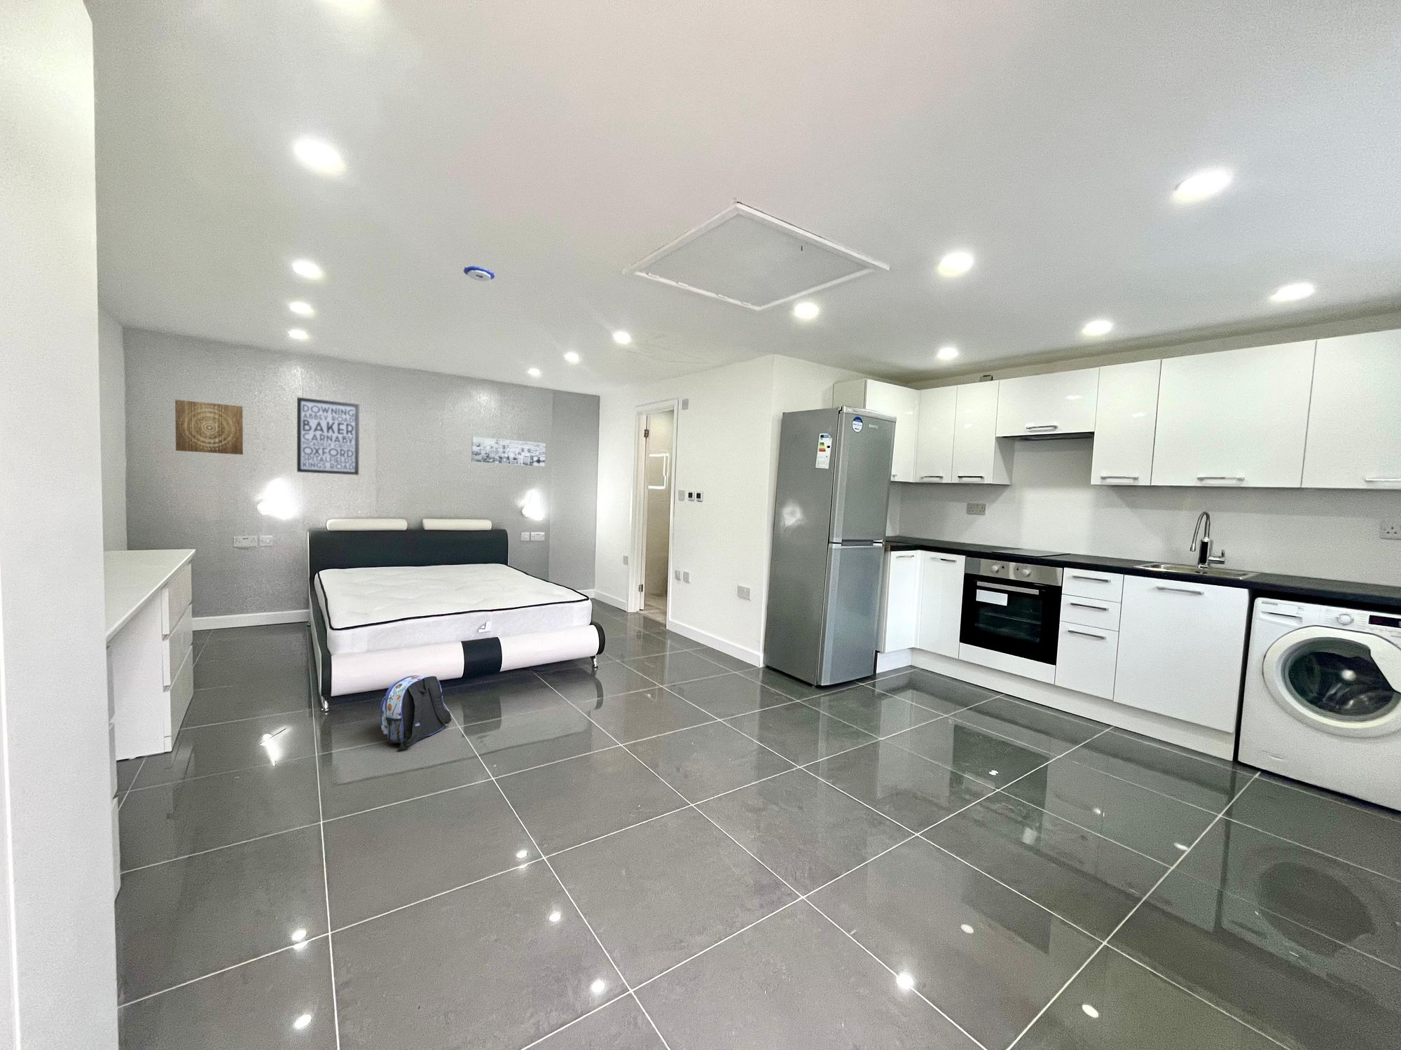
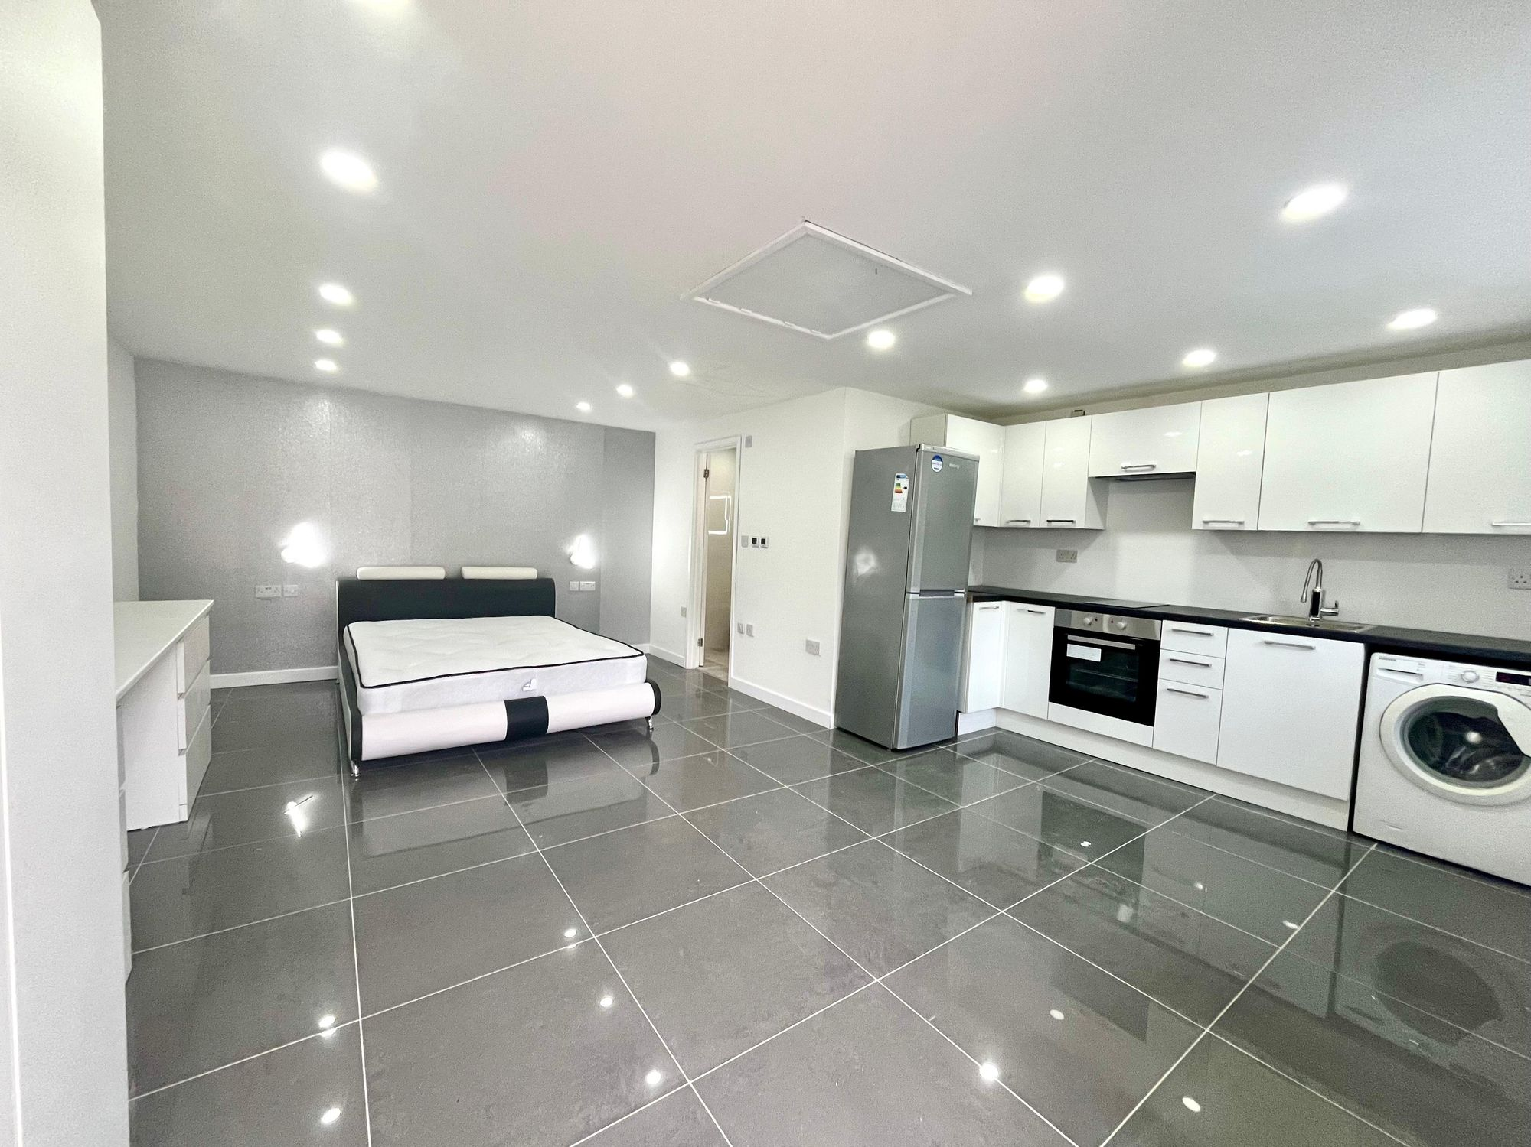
- backpack [379,675,452,750]
- wall art [174,399,244,456]
- wall art [471,436,546,467]
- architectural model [463,265,495,282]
- wall art [297,396,360,476]
